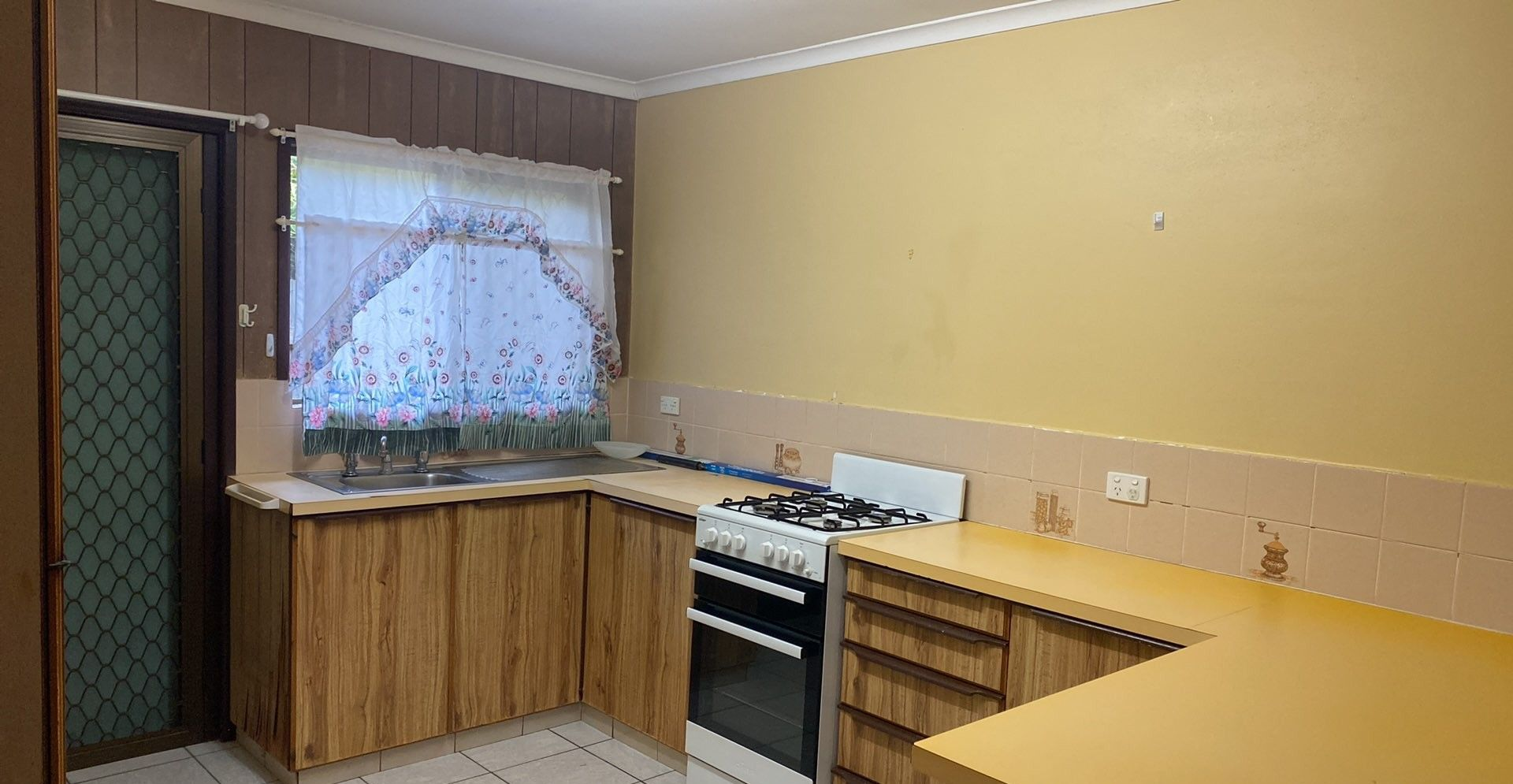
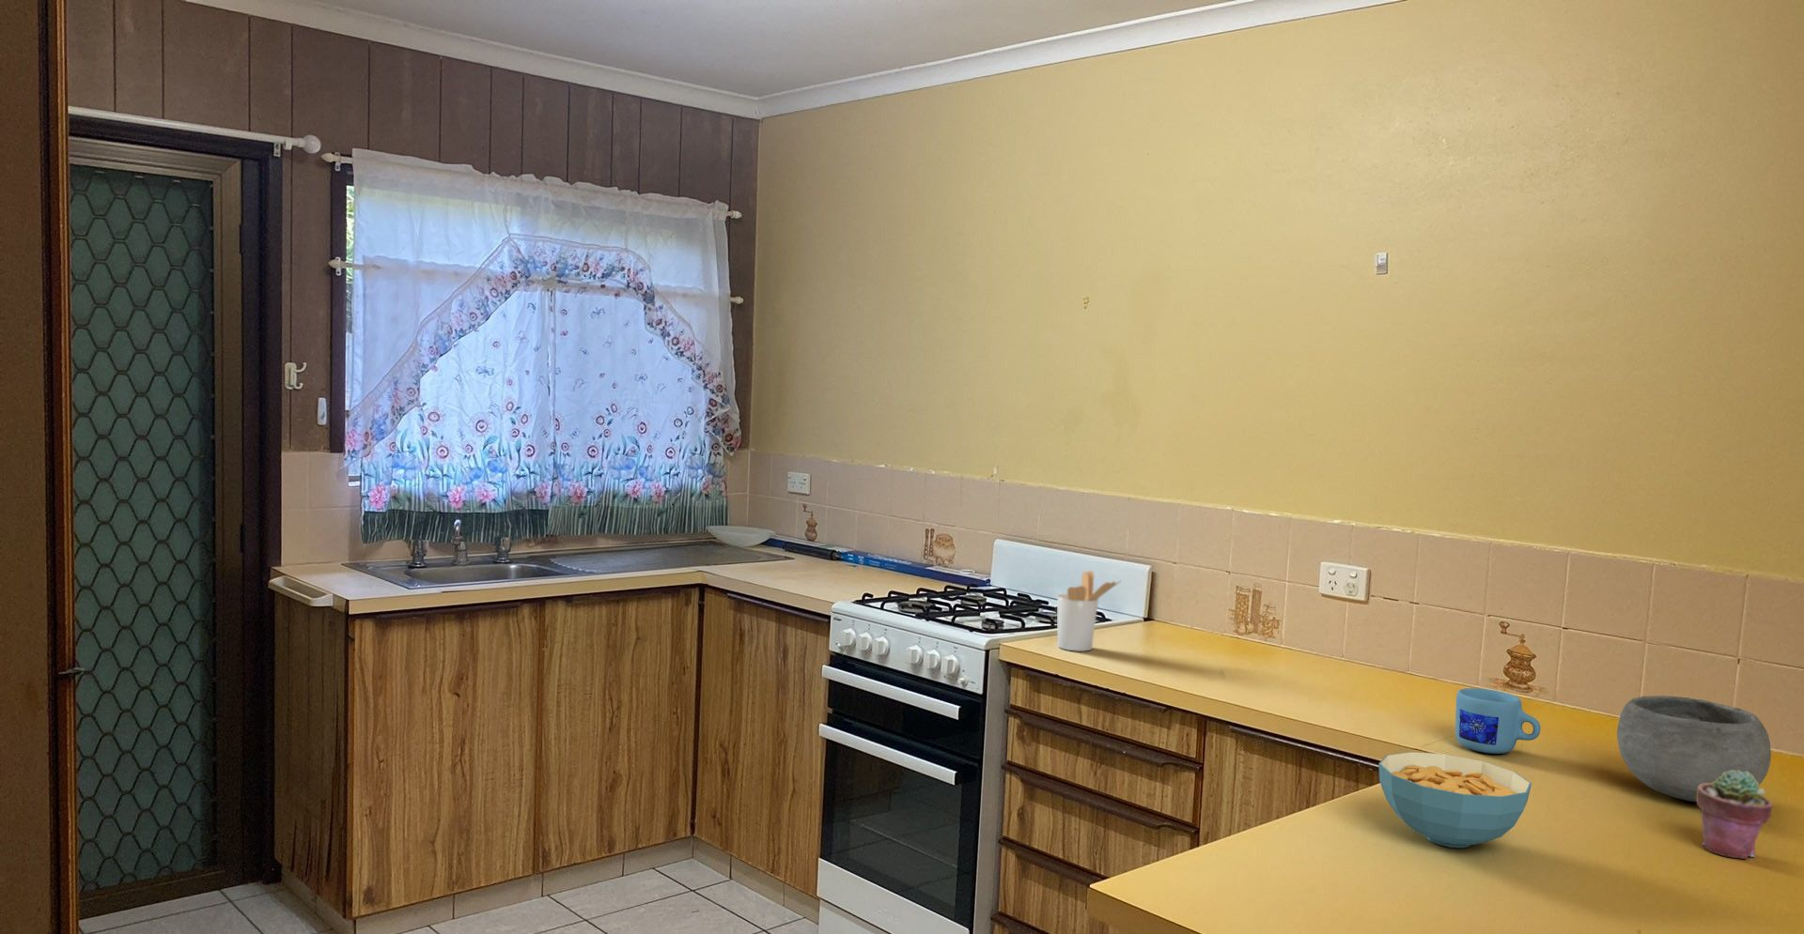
+ utensil holder [1056,569,1122,653]
+ bowl [1616,695,1772,803]
+ mug [1455,687,1542,755]
+ cereal bowl [1377,751,1532,848]
+ potted succulent [1695,771,1774,860]
